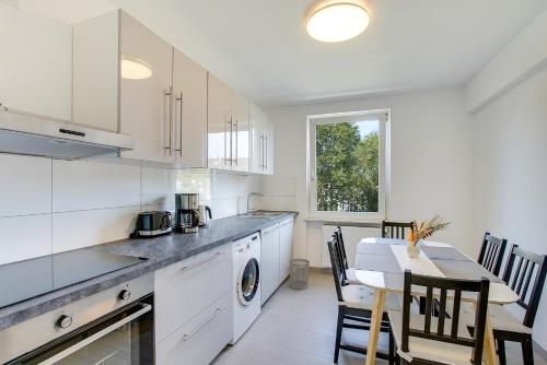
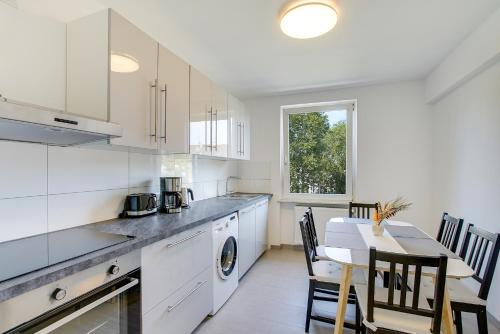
- wastebasket [288,258,311,291]
